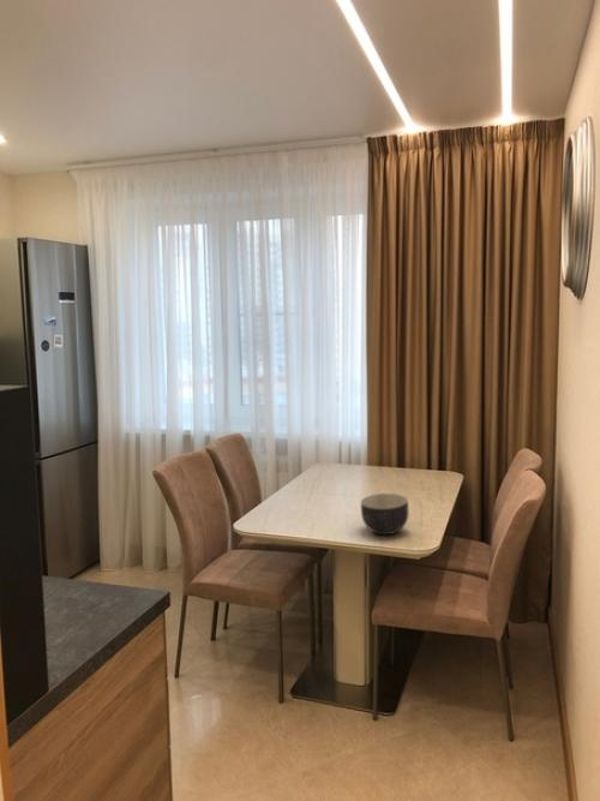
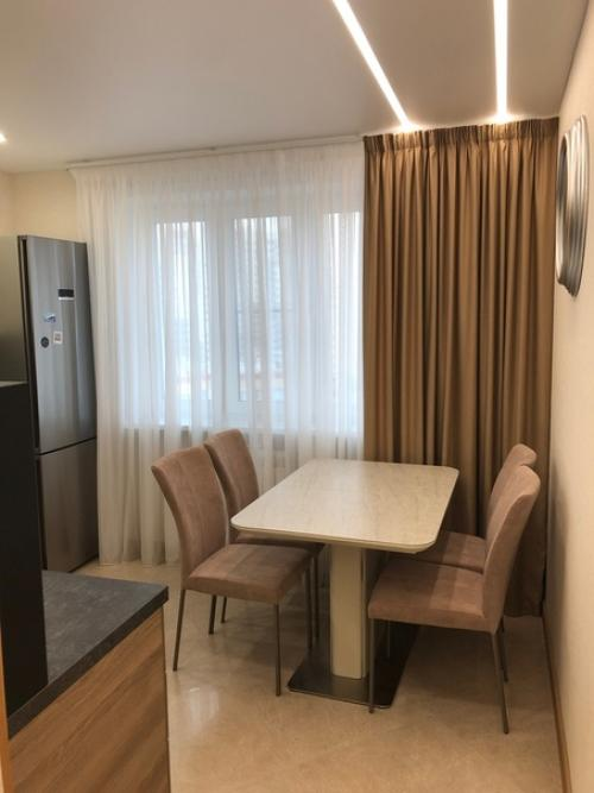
- bowl [360,492,409,536]
